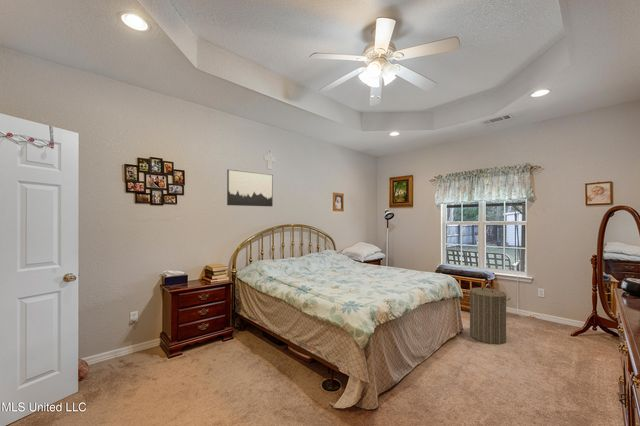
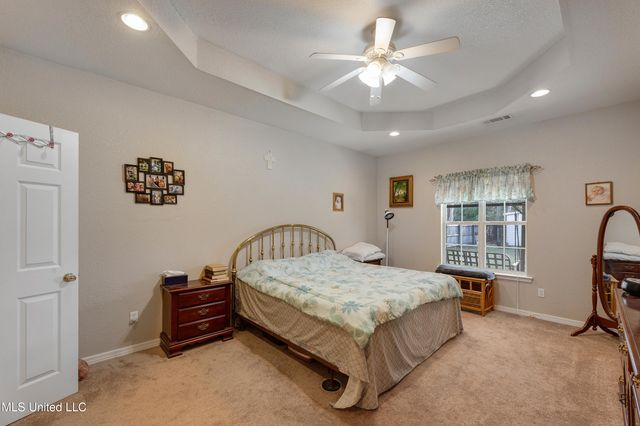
- laundry hamper [466,283,511,345]
- wall art [226,168,274,207]
